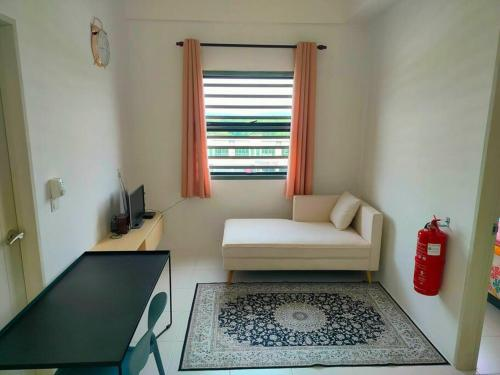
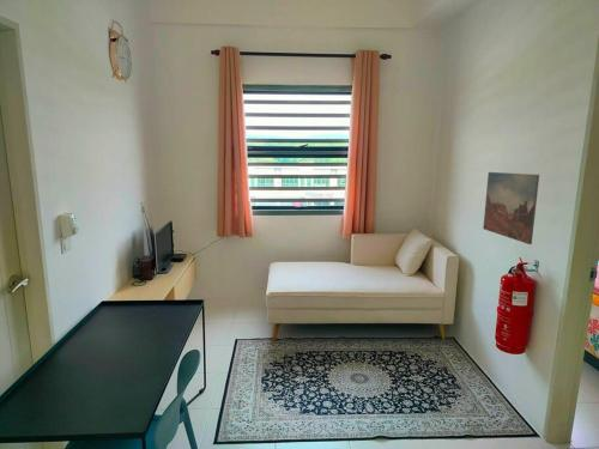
+ wall art [482,171,540,245]
